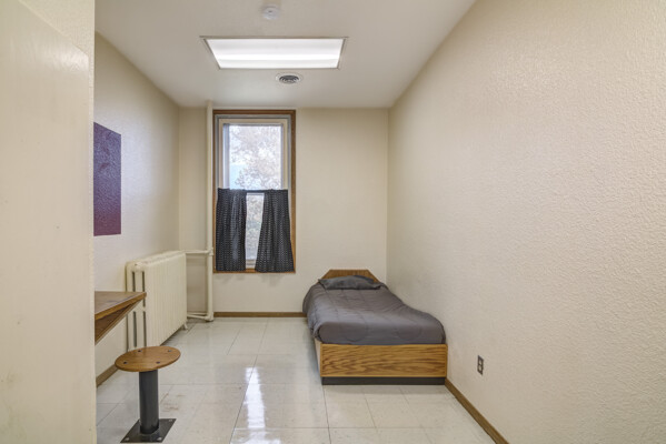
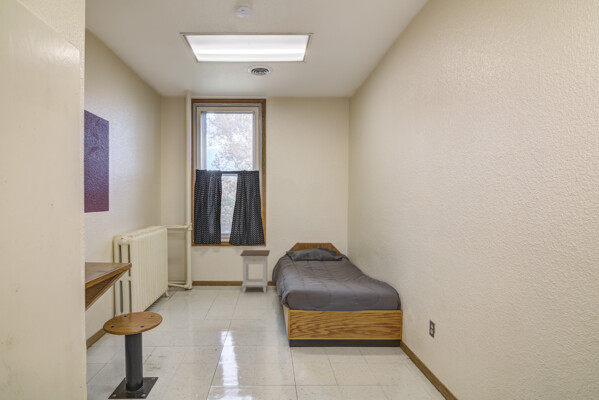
+ nightstand [239,249,271,294]
